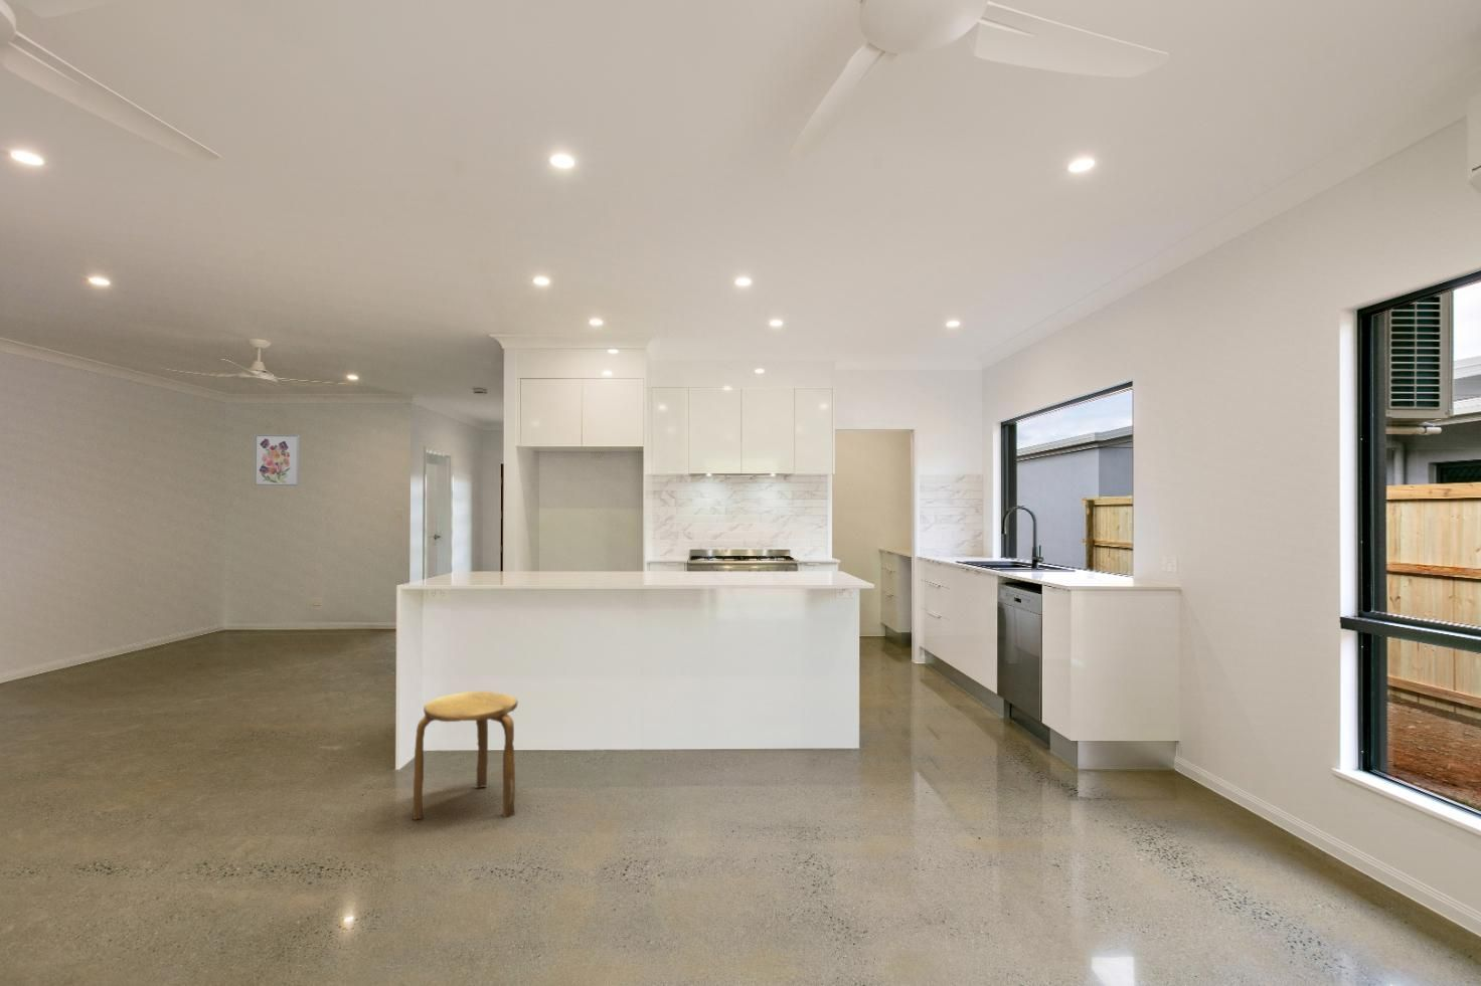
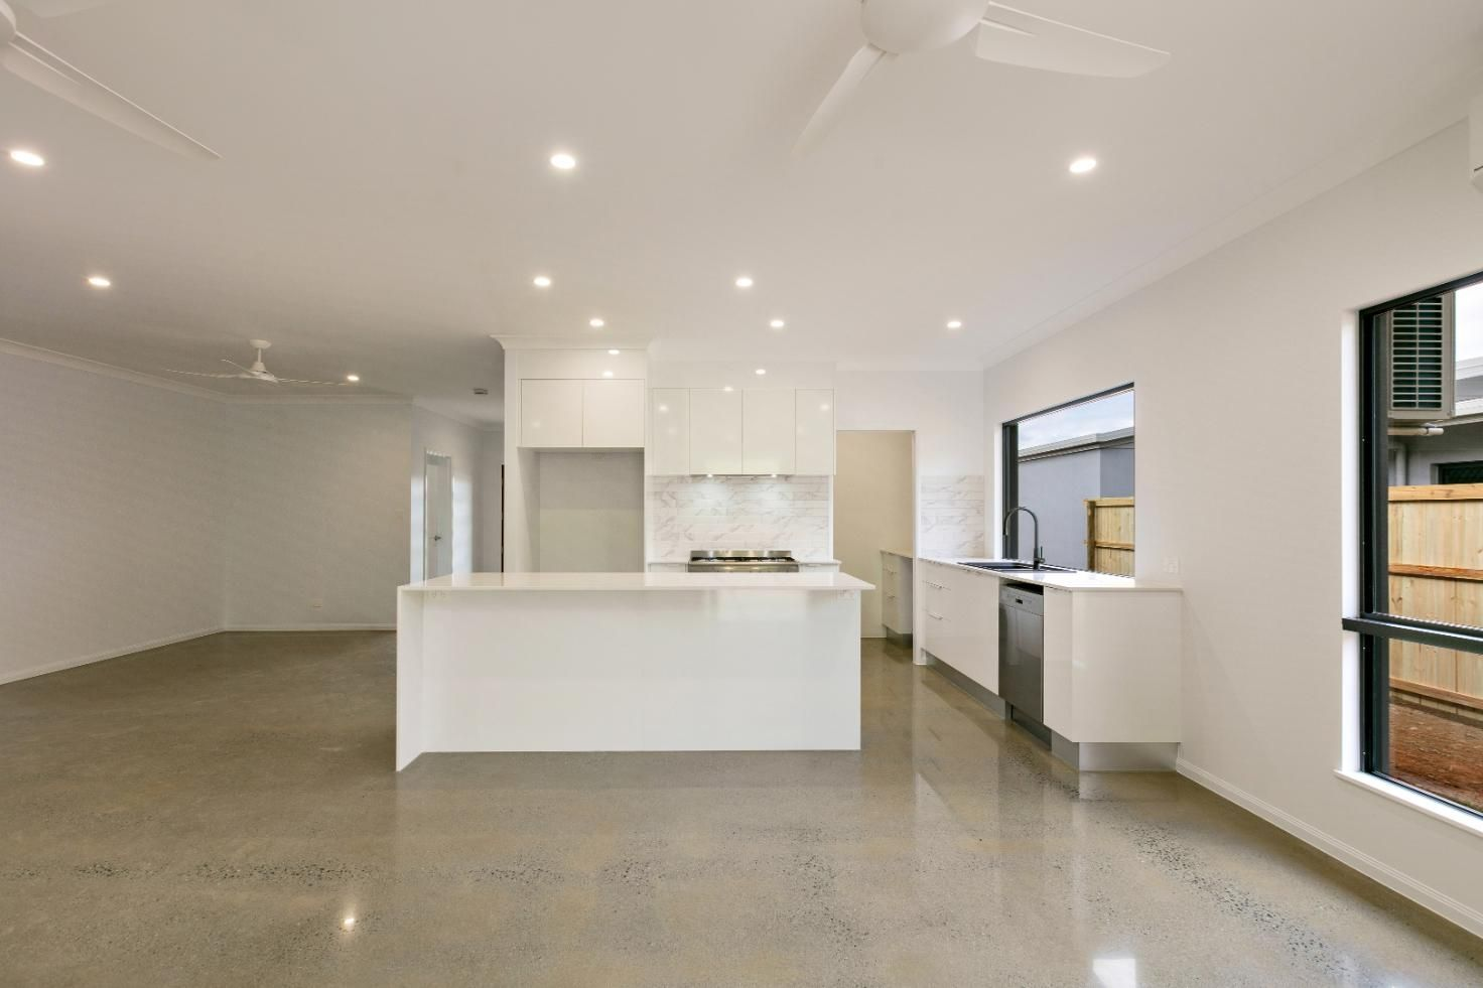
- stool [412,690,519,821]
- wall art [253,434,302,487]
